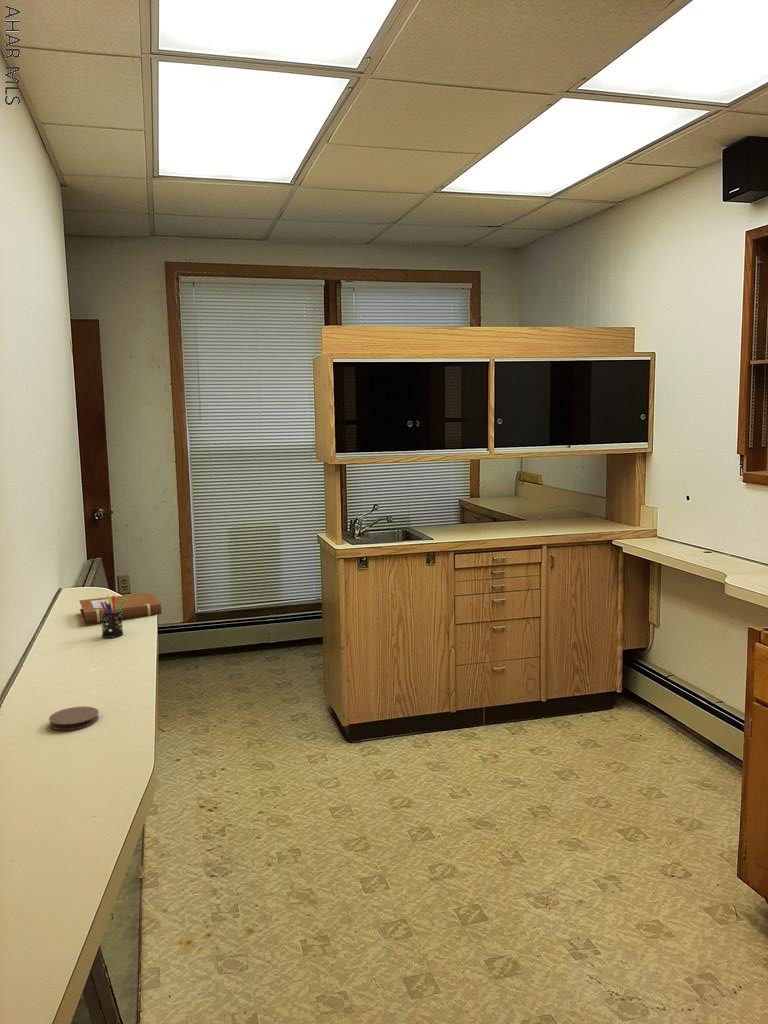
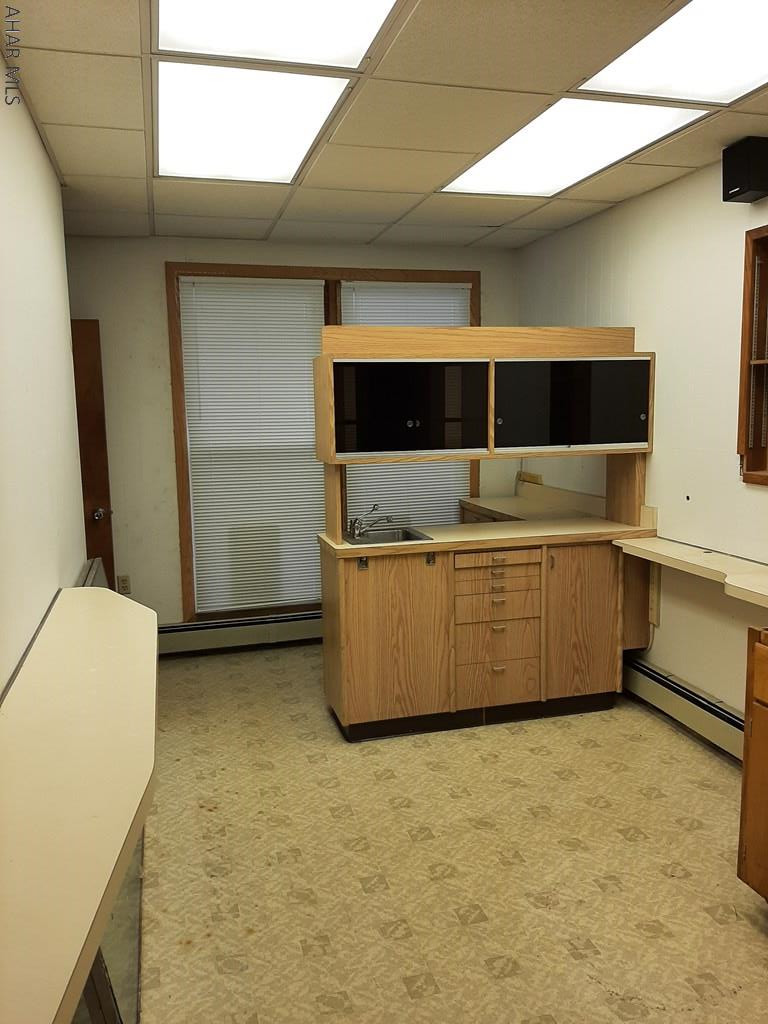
- pen holder [101,595,127,639]
- coaster [48,705,100,731]
- notebook [78,592,162,624]
